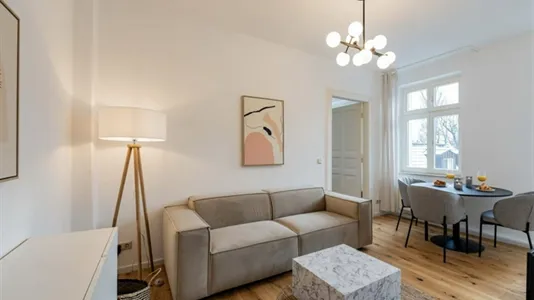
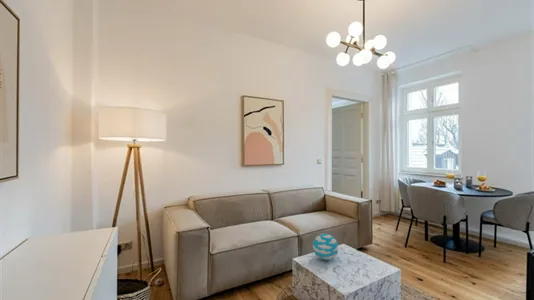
+ decorative ball [312,233,339,261]
